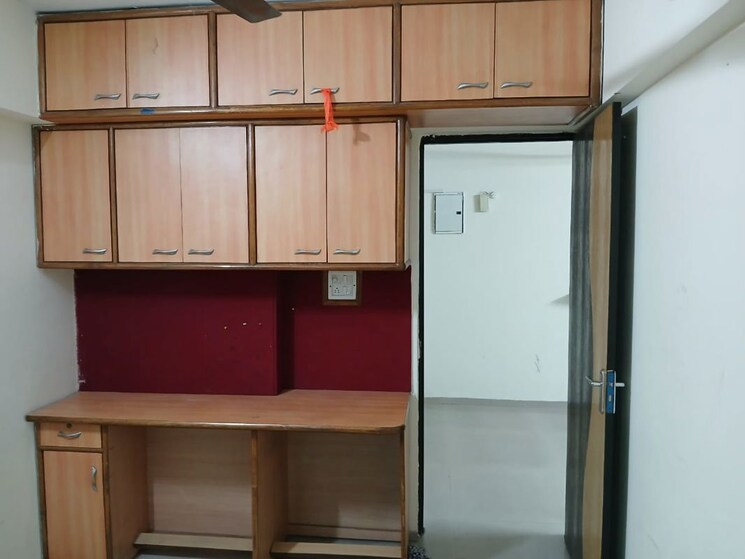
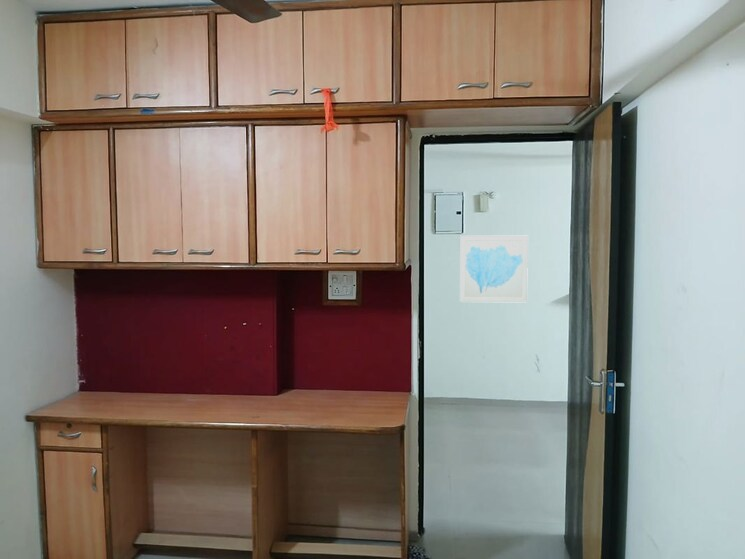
+ wall art [459,235,529,303]
